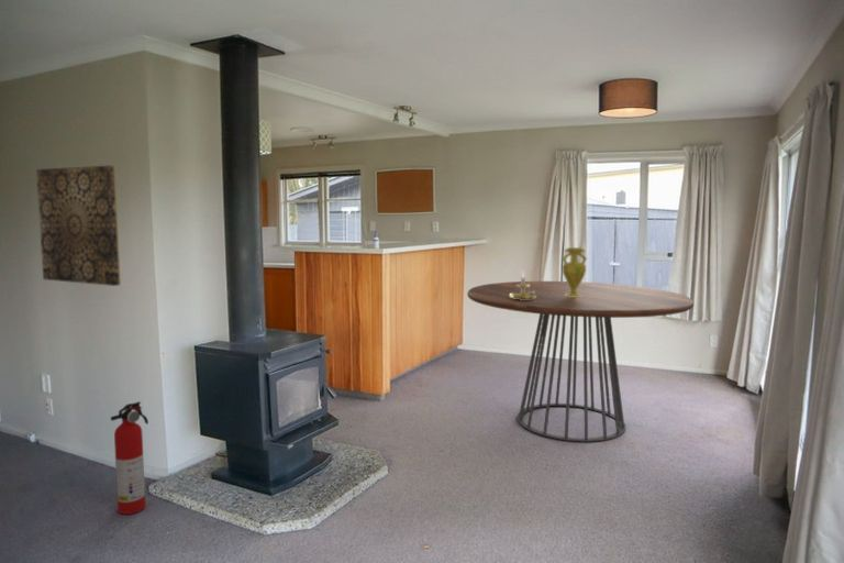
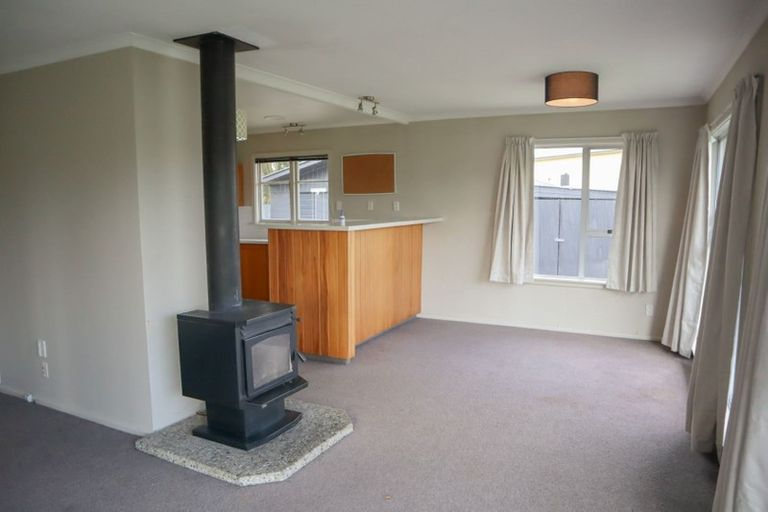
- dining table [466,280,695,443]
- vase [560,246,588,297]
- wall art [35,165,122,287]
- fire extinguisher [110,400,149,516]
- candle holder [510,268,536,300]
